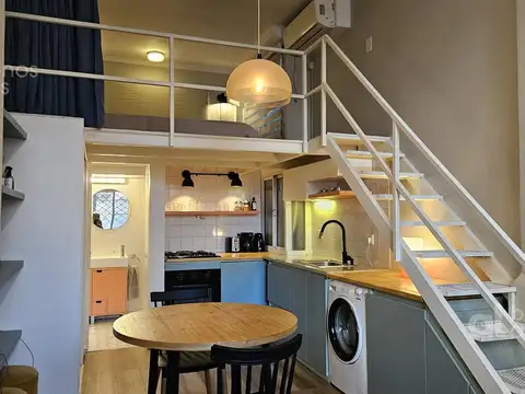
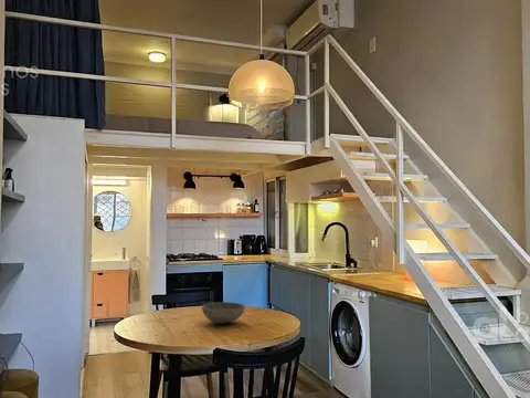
+ bowl [201,301,246,325]
